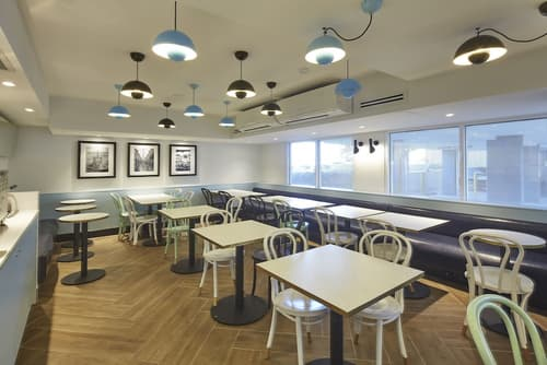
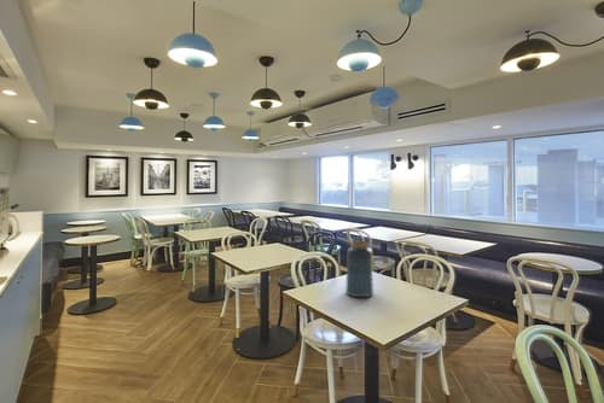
+ vase [344,240,374,298]
